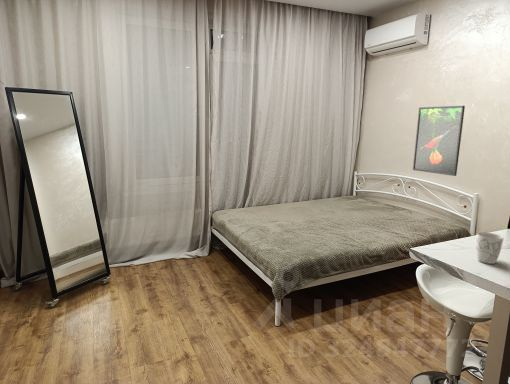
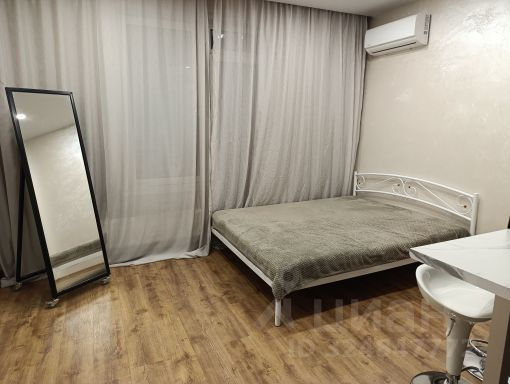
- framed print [412,105,466,177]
- mug [475,231,504,265]
